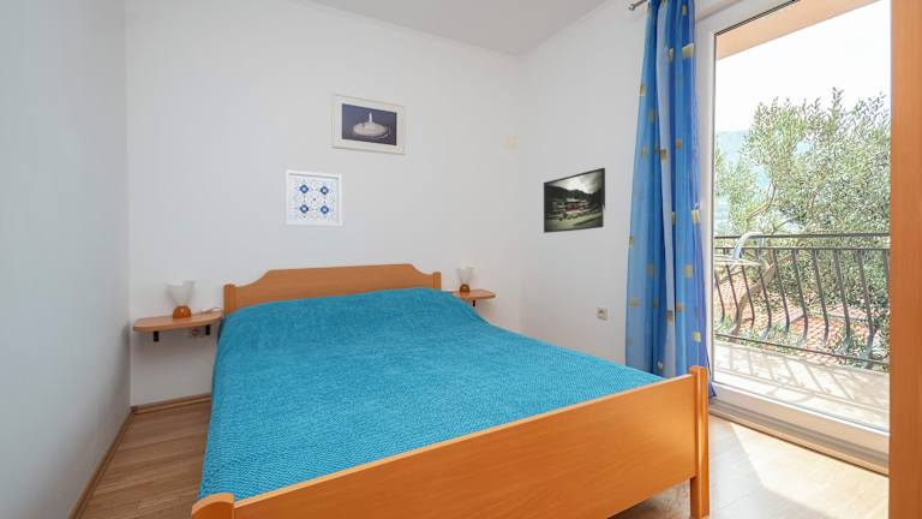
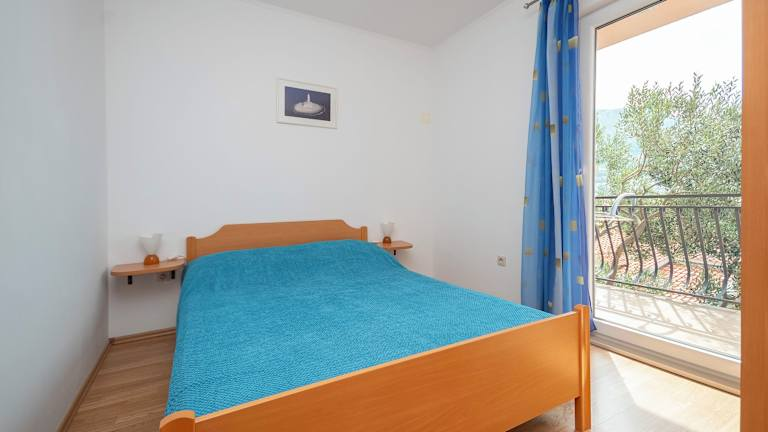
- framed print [543,167,606,234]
- wall art [285,168,343,228]
